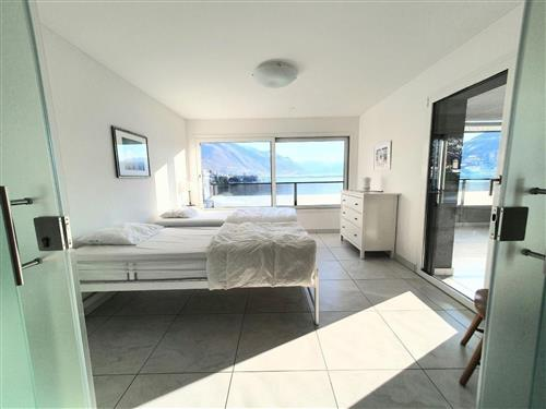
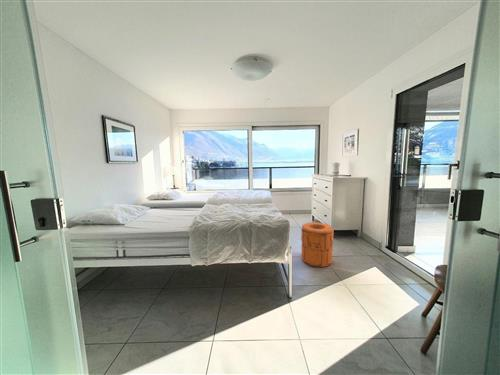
+ trash can [300,222,335,268]
